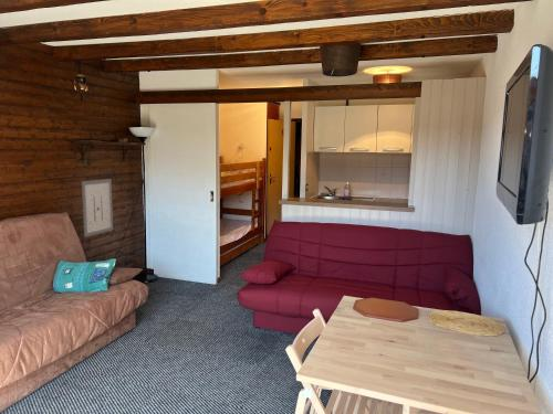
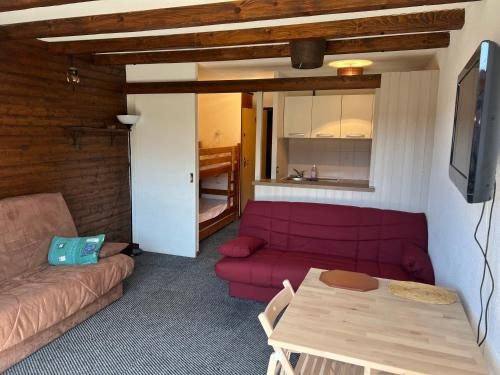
- wall art [81,178,114,238]
